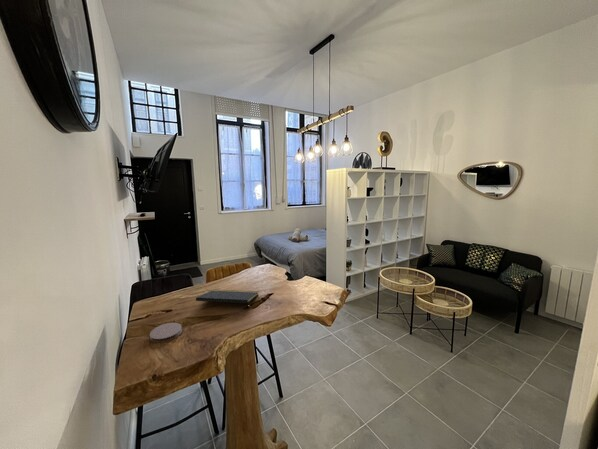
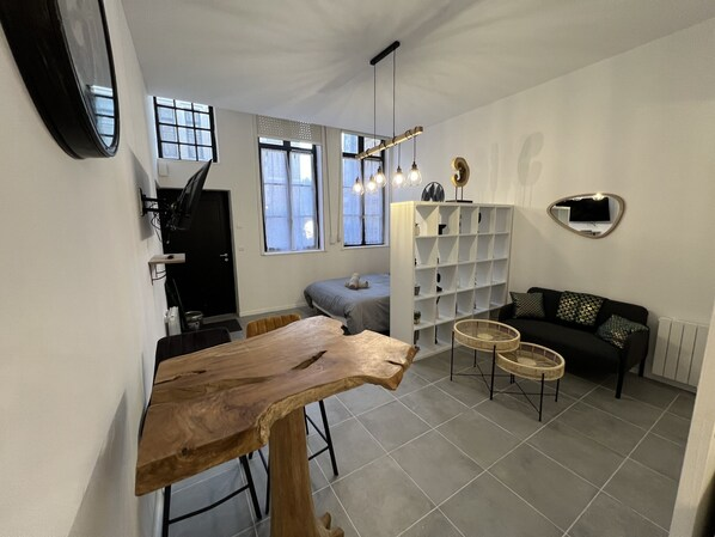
- coaster [149,322,183,344]
- notepad [195,289,260,311]
